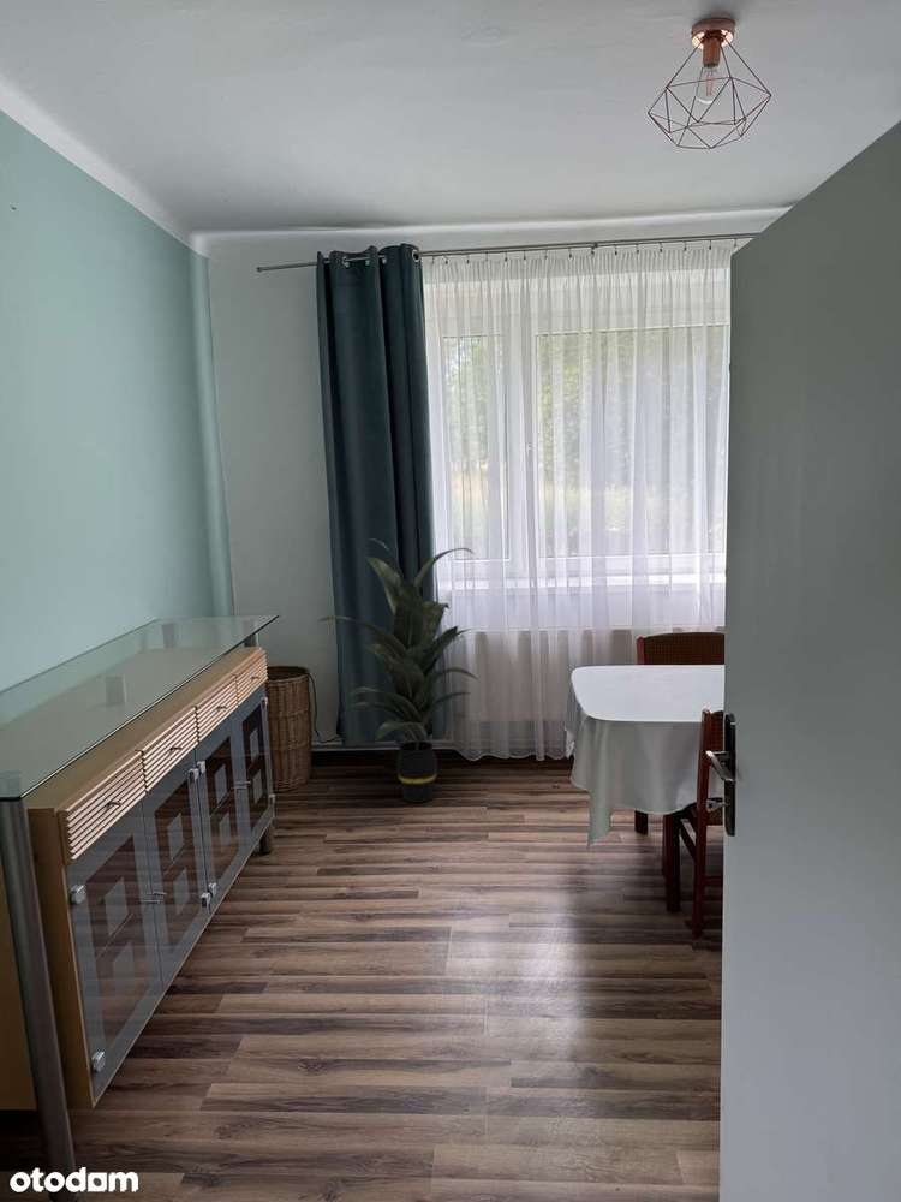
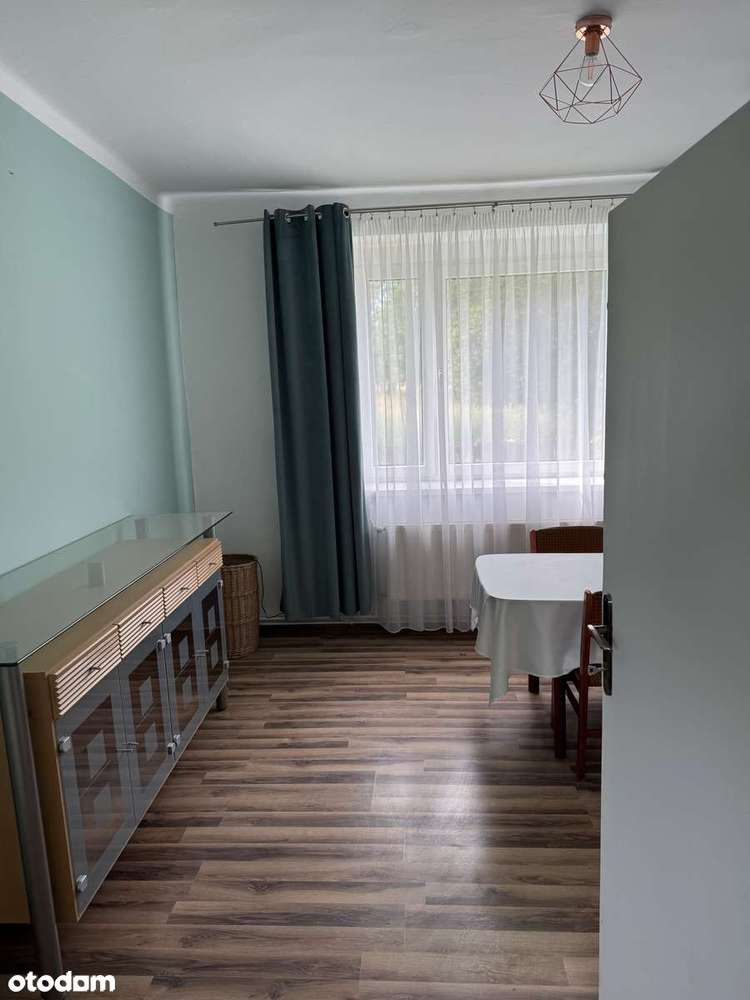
- indoor plant [314,537,478,804]
